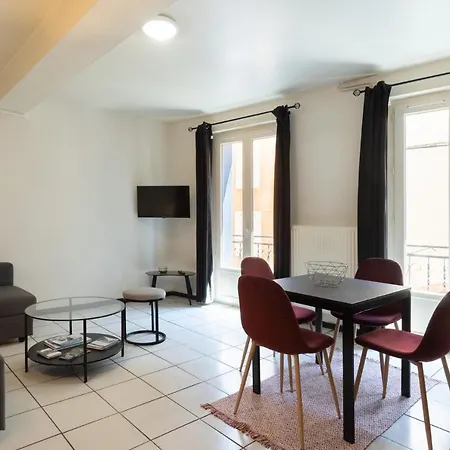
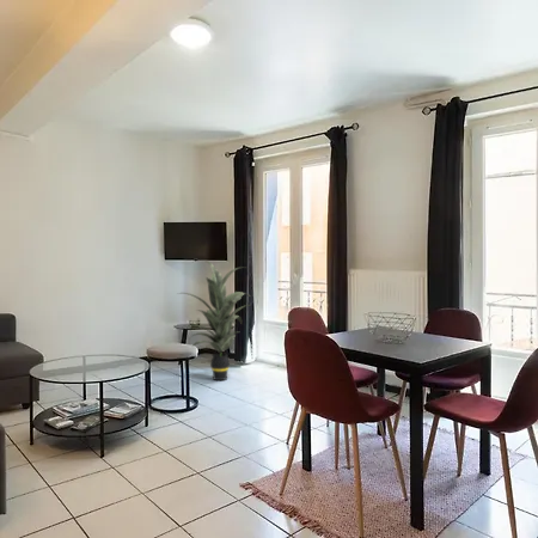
+ indoor plant [177,261,251,381]
